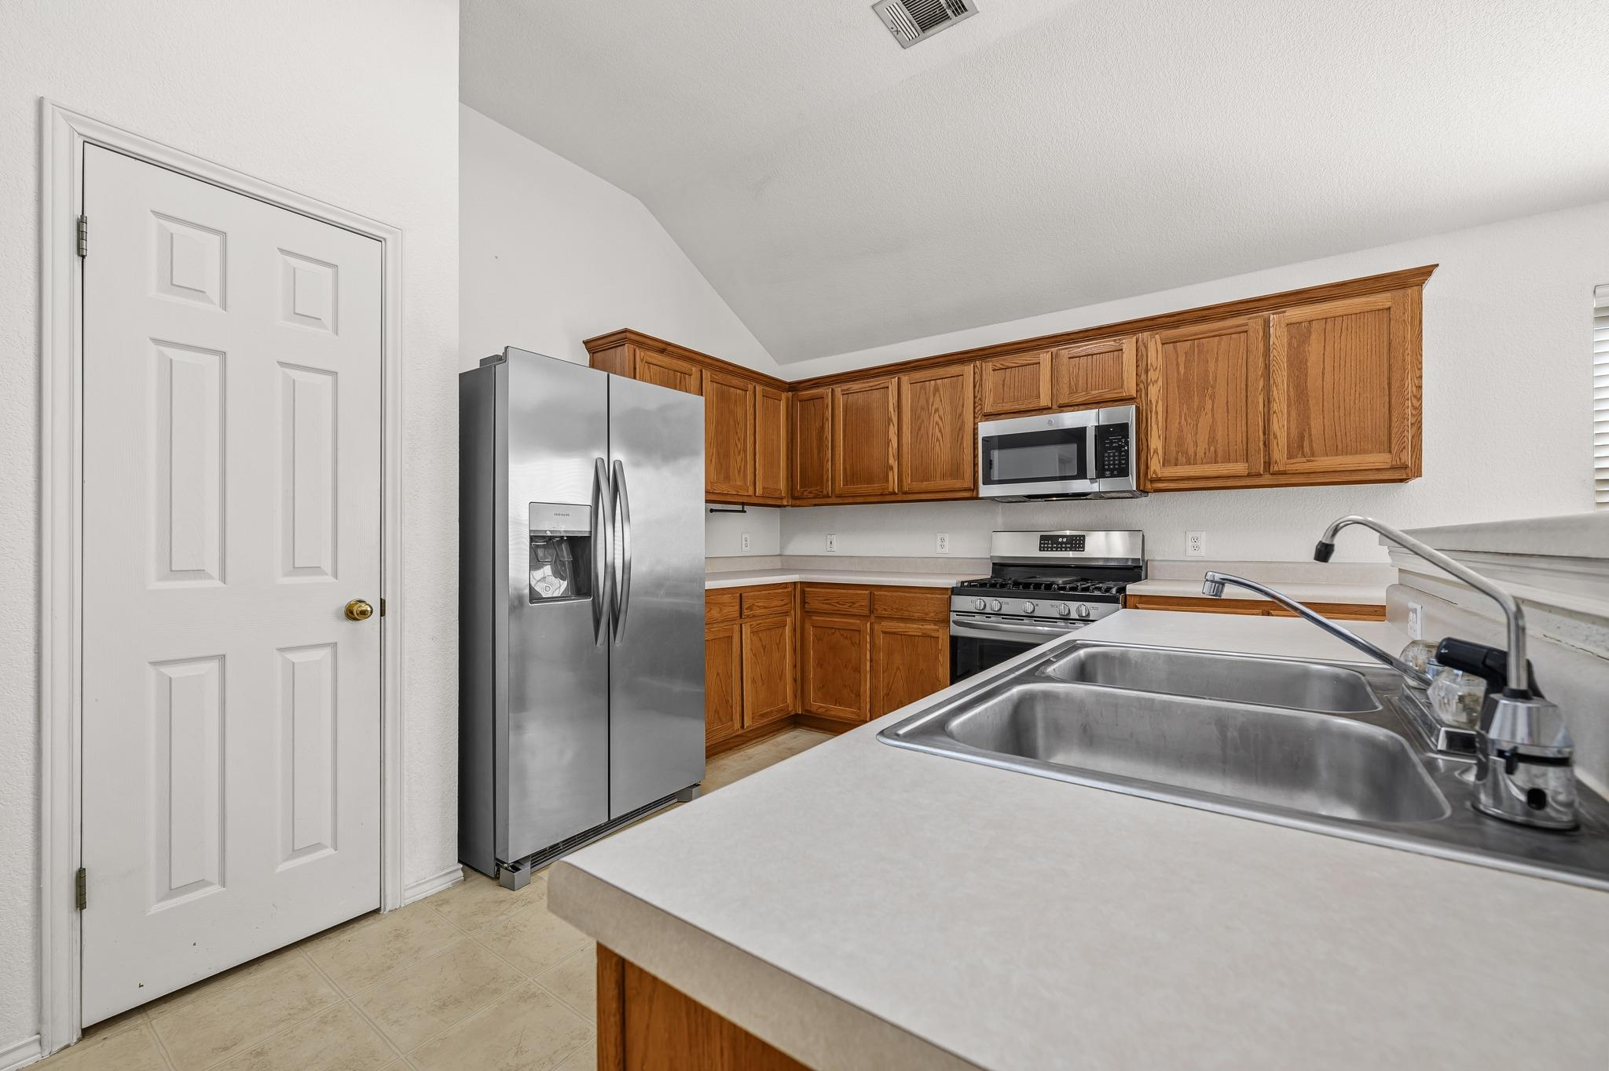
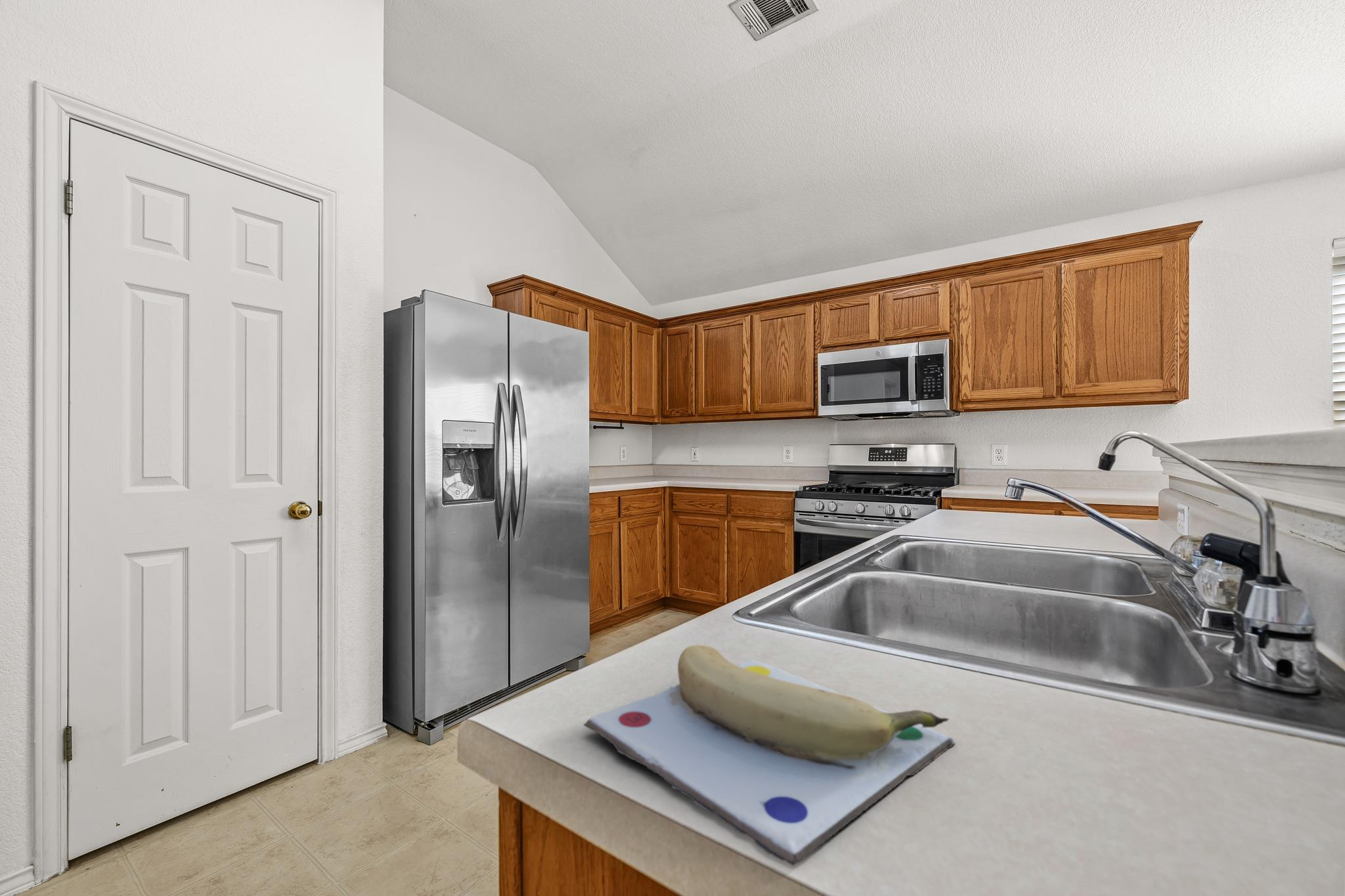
+ banana [583,645,956,866]
